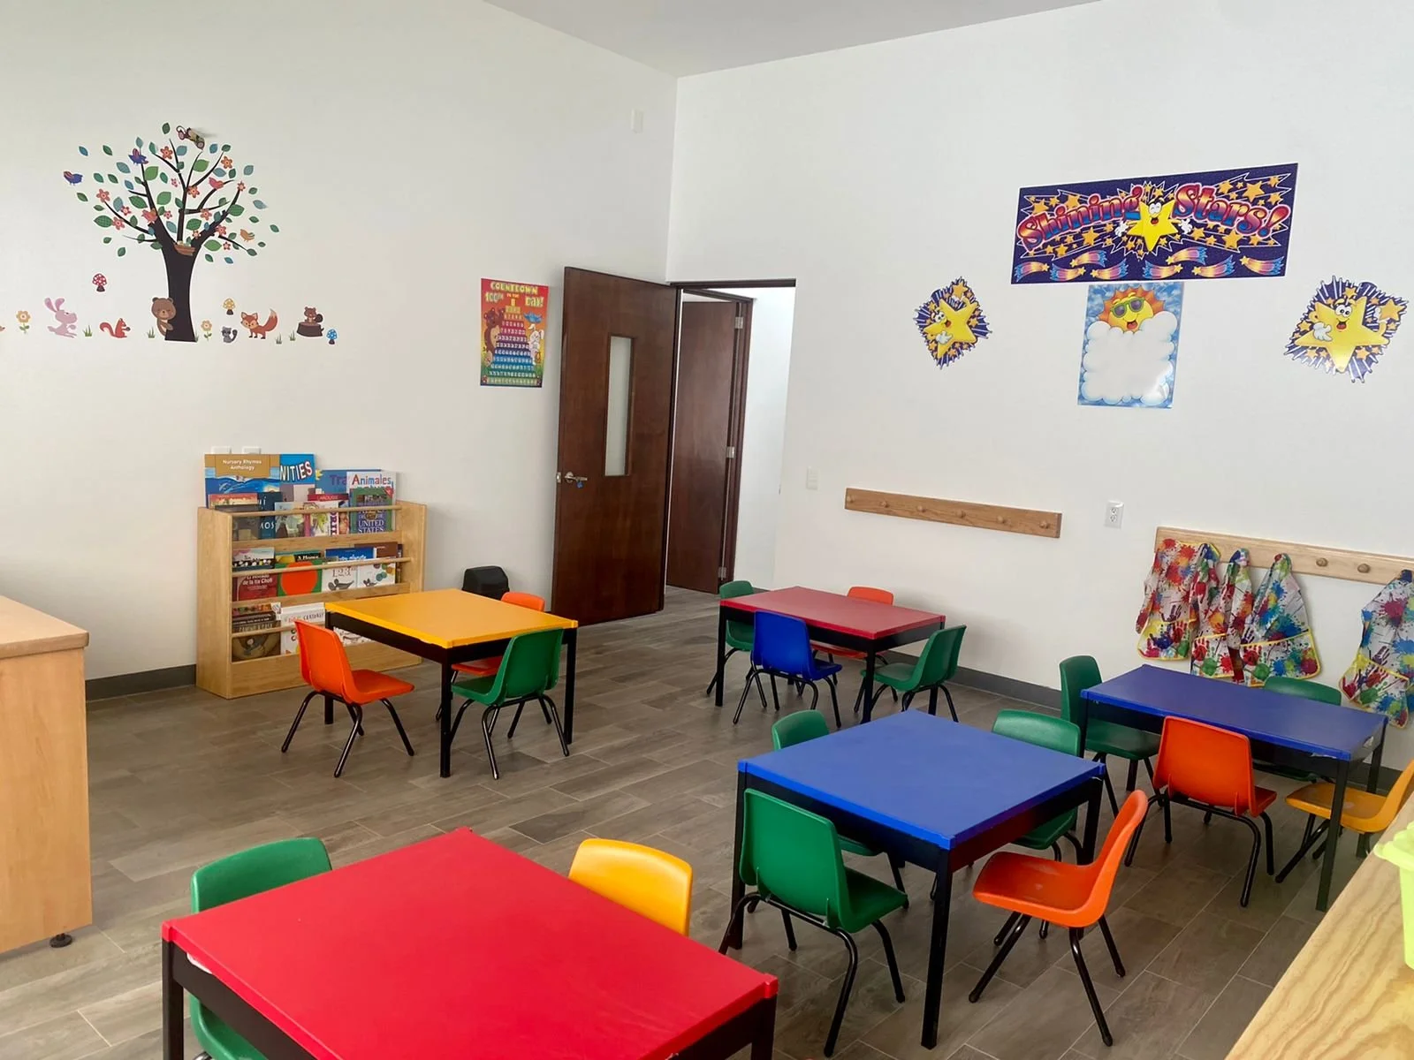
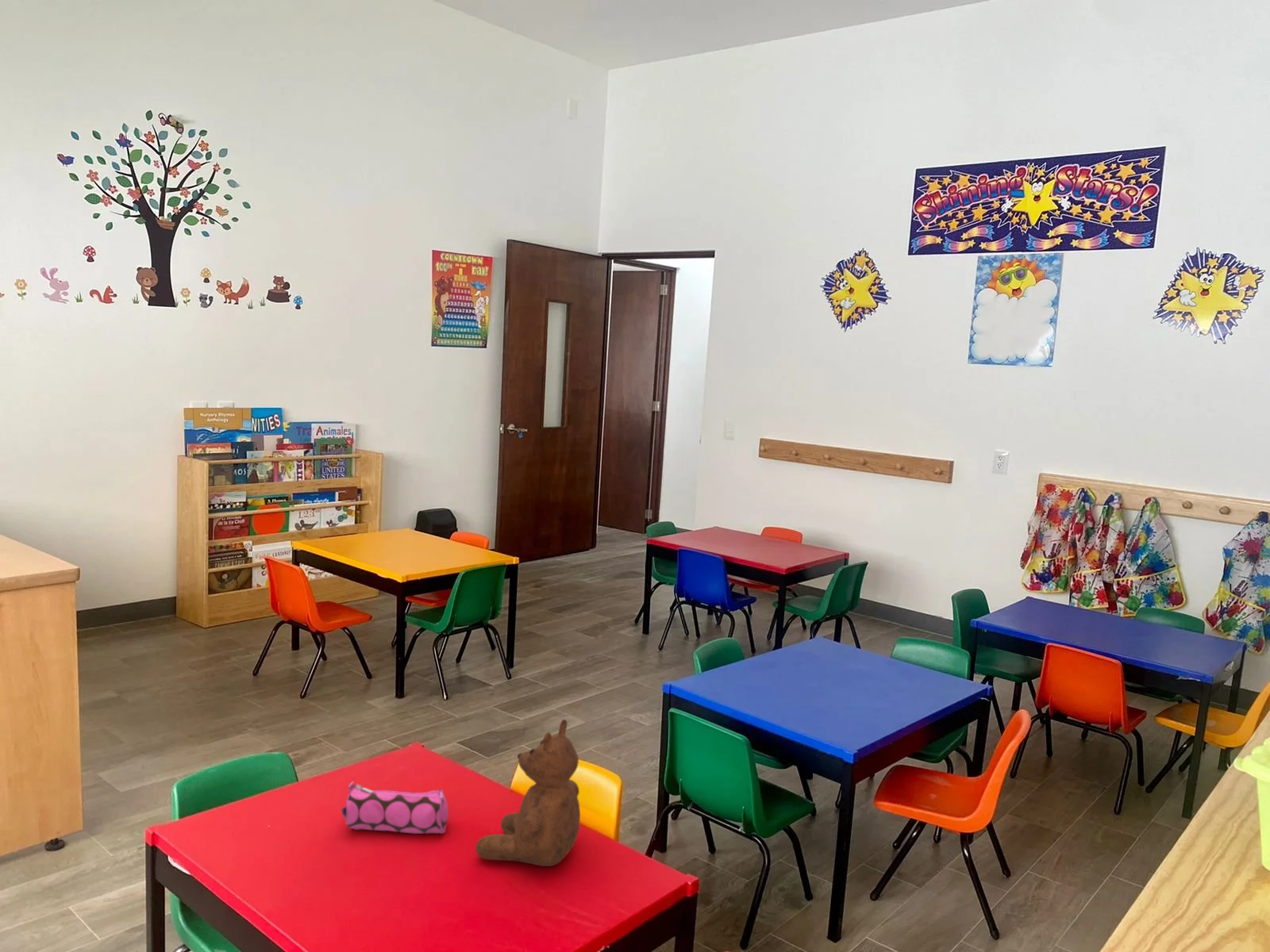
+ pencil case [341,781,449,835]
+ teddy bear [475,719,581,867]
